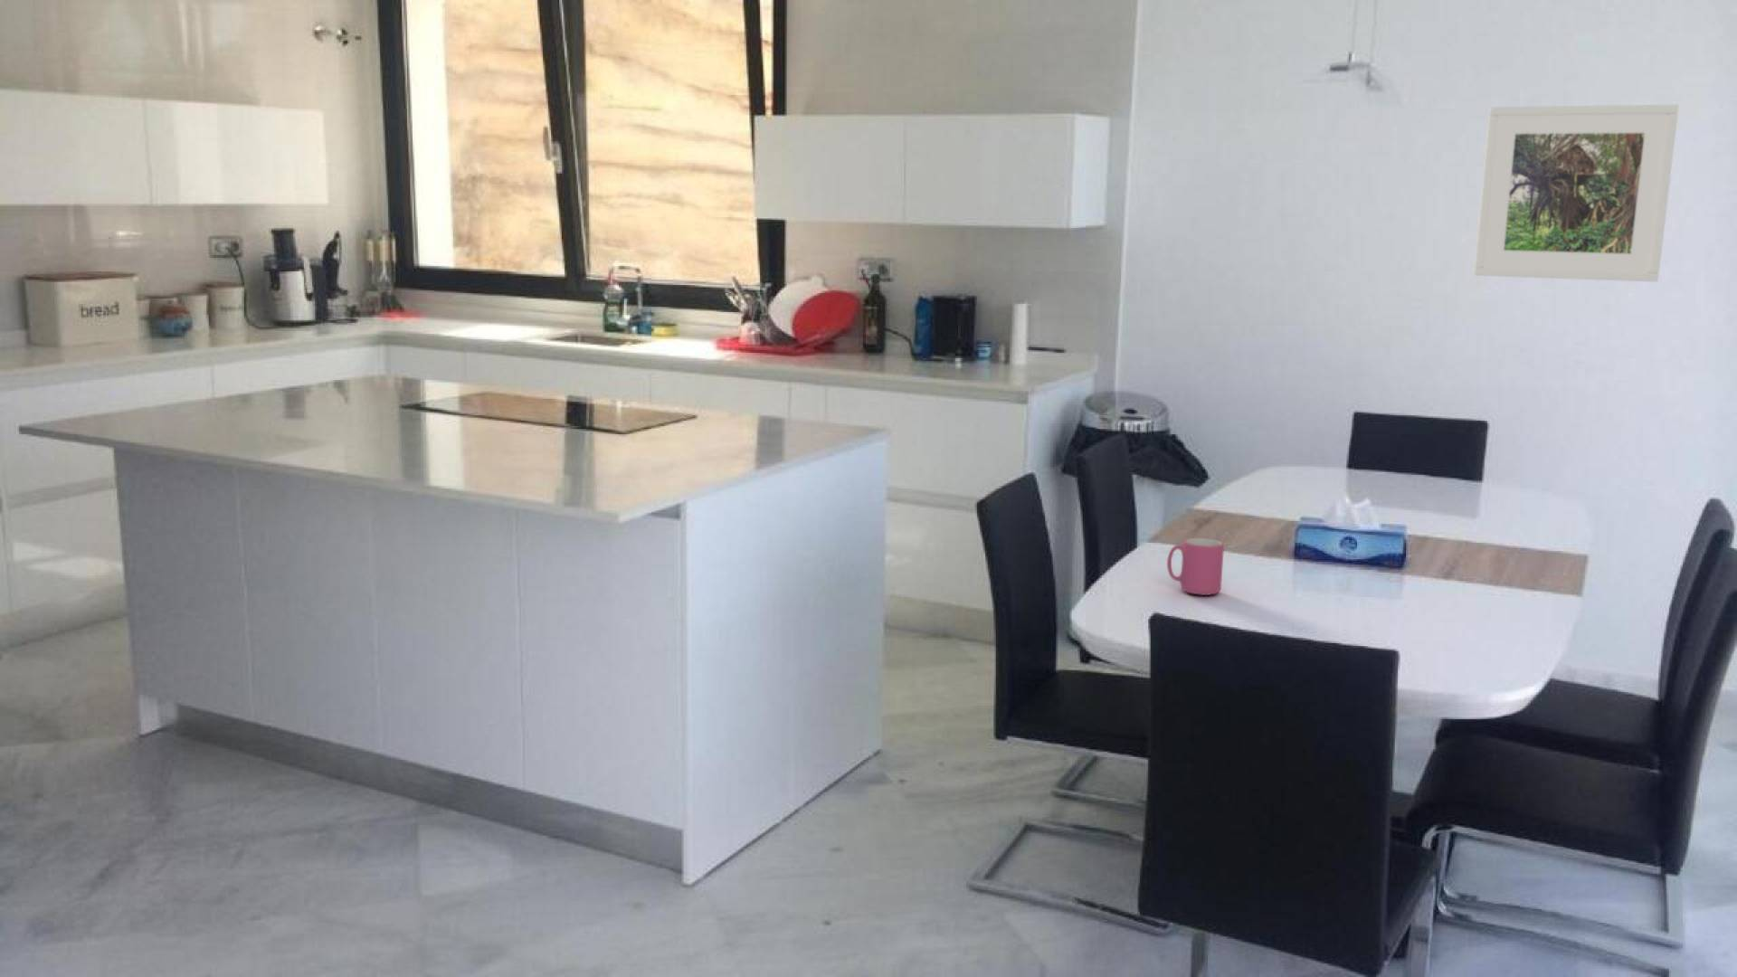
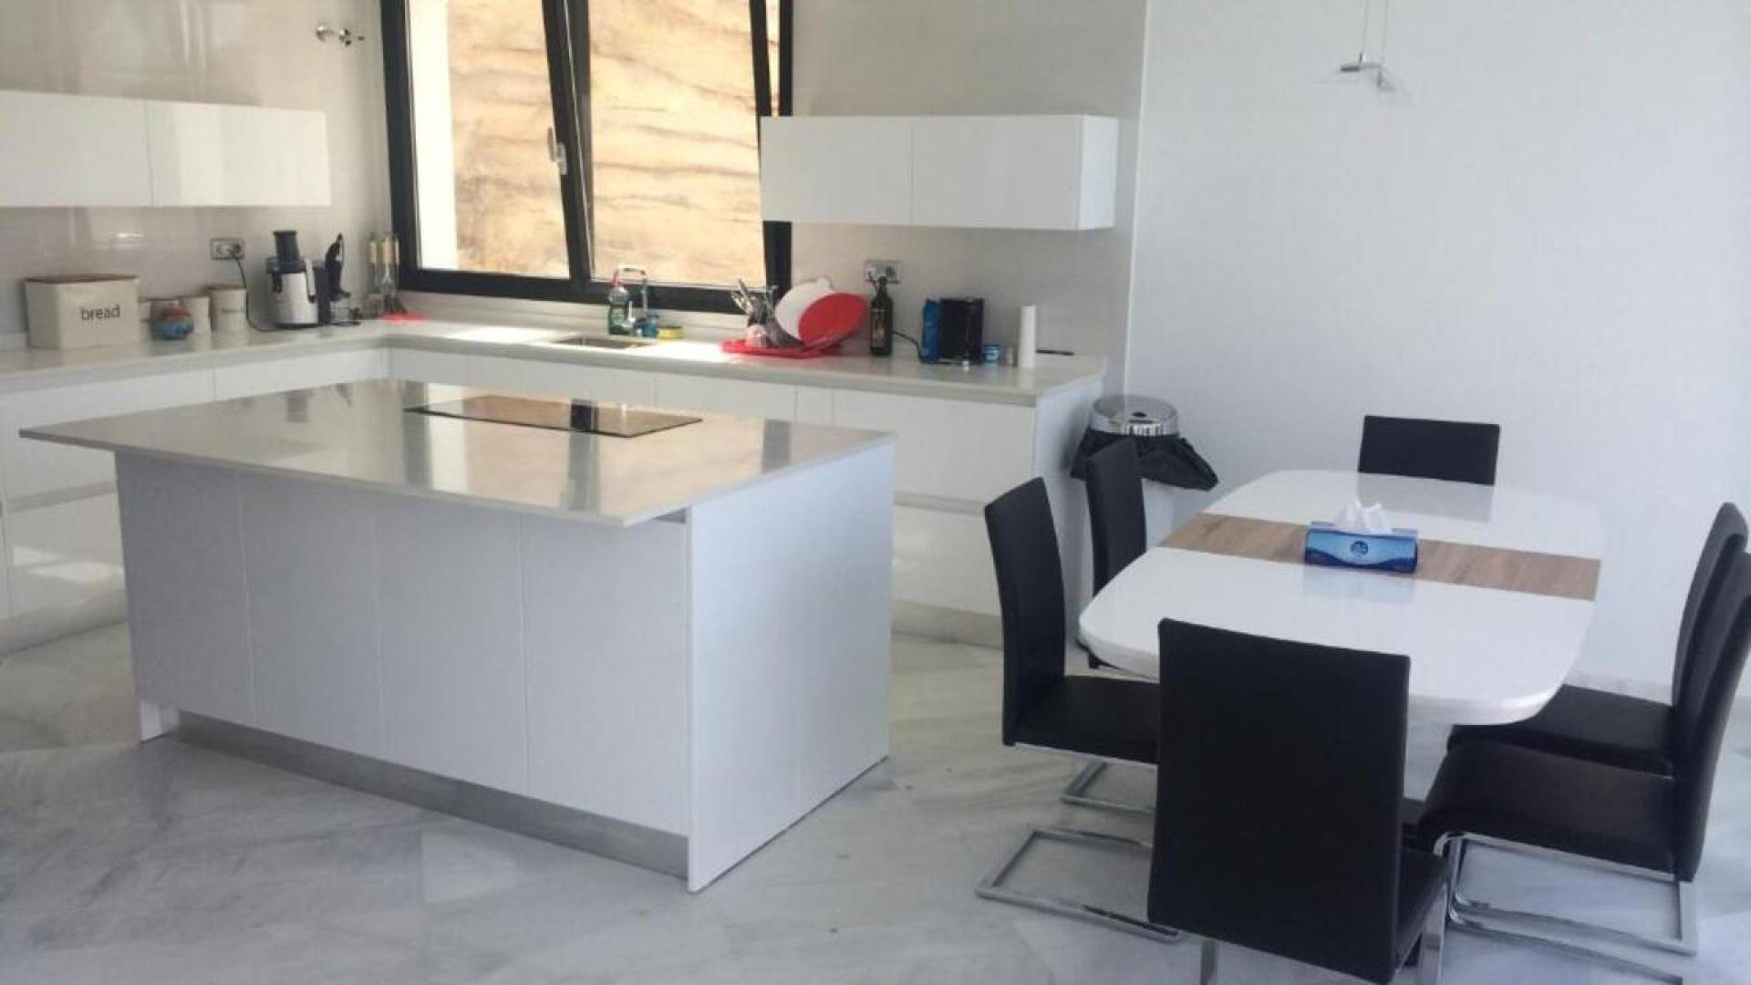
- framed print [1473,104,1679,283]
- mug [1166,537,1225,596]
